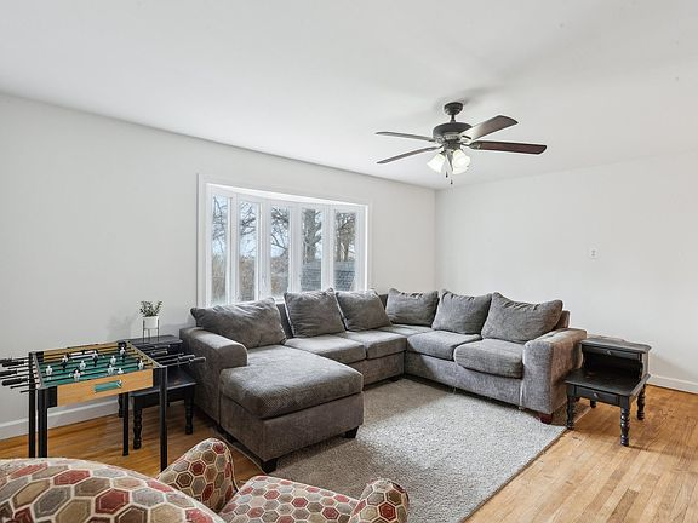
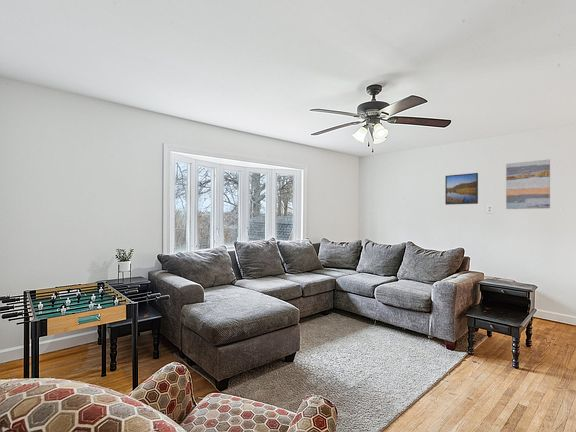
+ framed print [444,172,479,206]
+ wall art [505,158,551,210]
